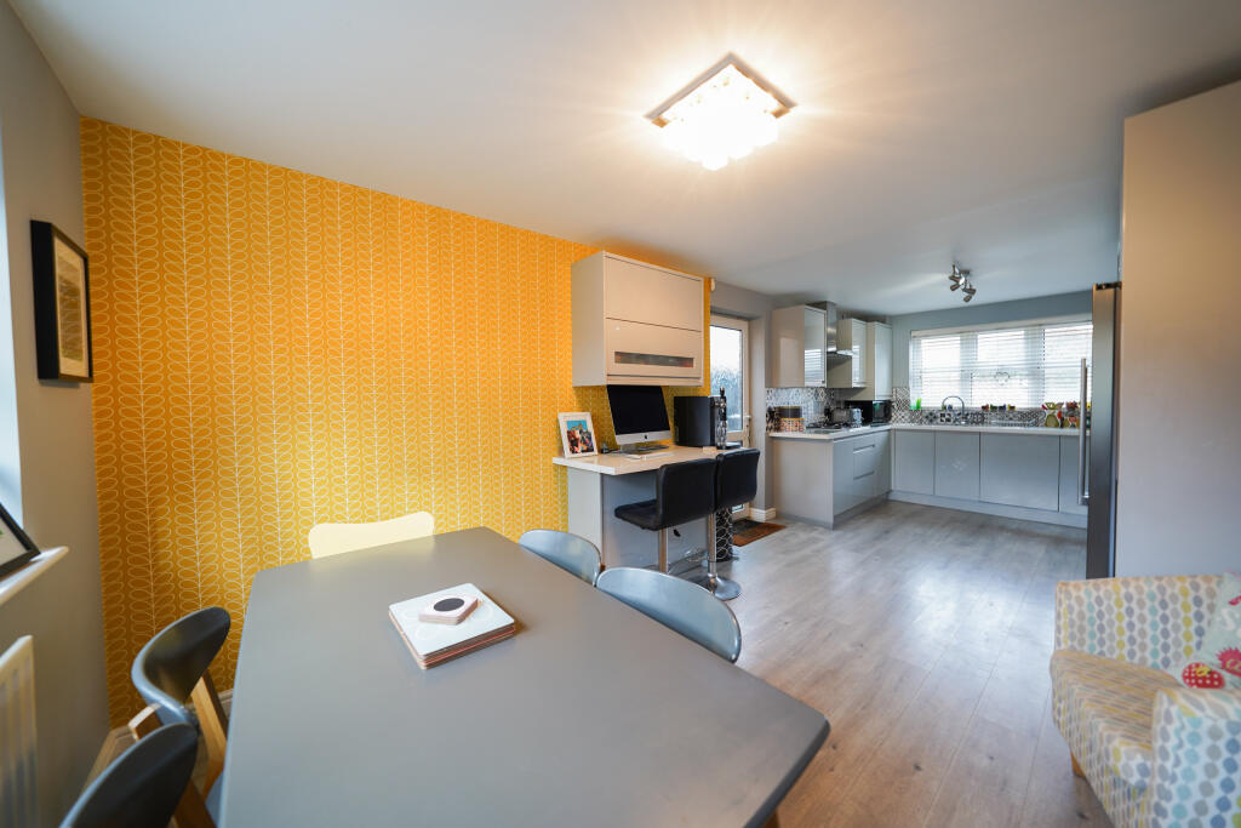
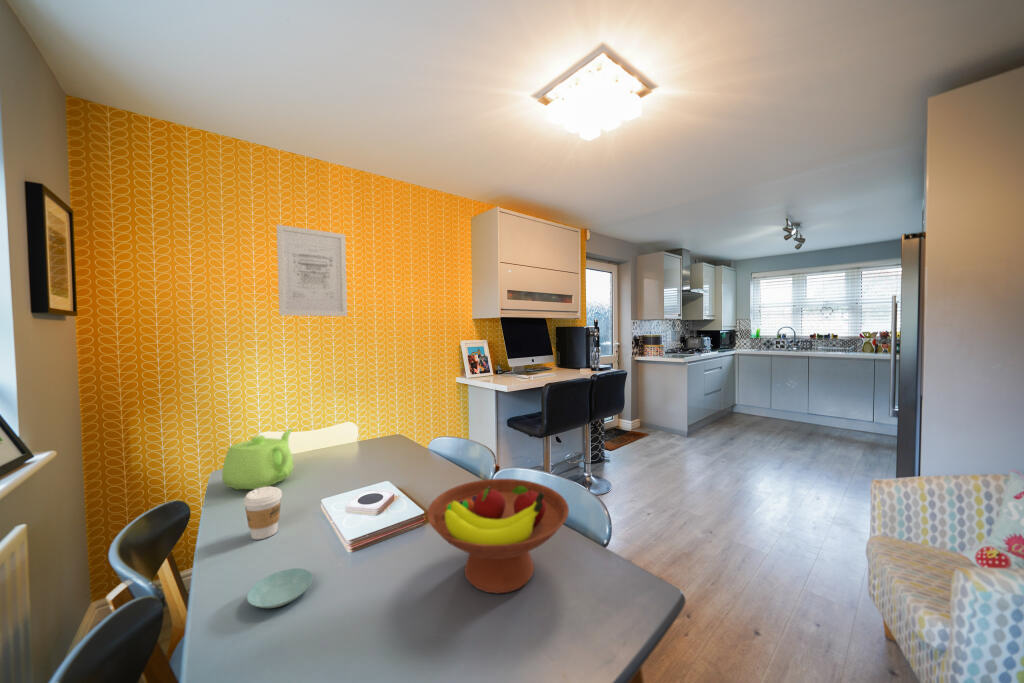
+ saucer [246,567,314,609]
+ coffee cup [243,486,283,540]
+ fruit bowl [426,478,570,595]
+ wall art [276,224,348,317]
+ teapot [221,428,294,491]
